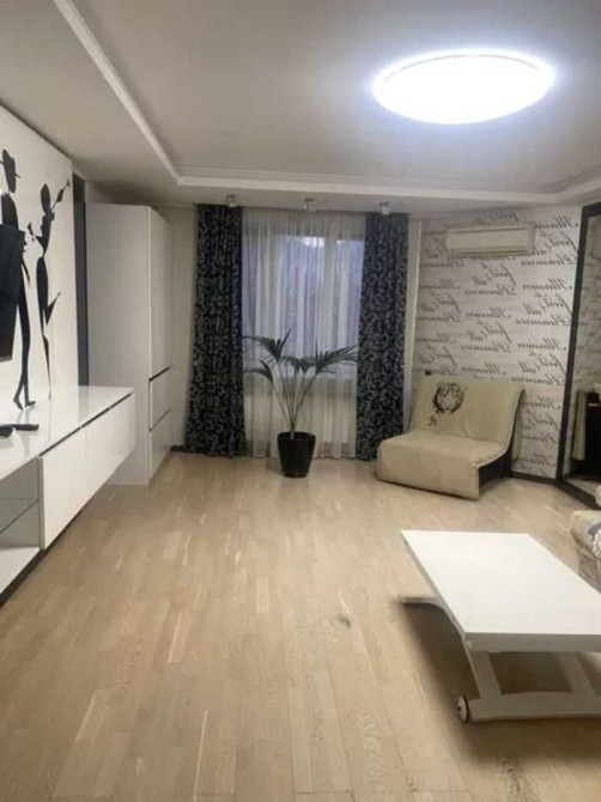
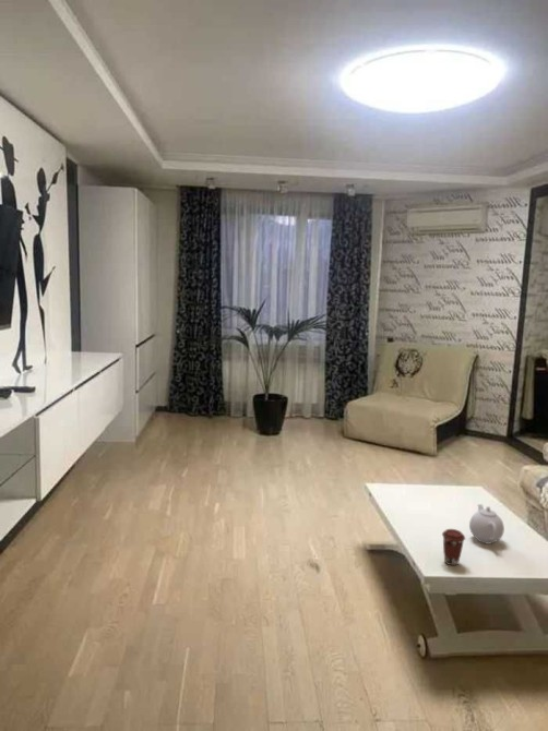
+ teapot [468,503,505,546]
+ coffee cup [441,528,466,566]
